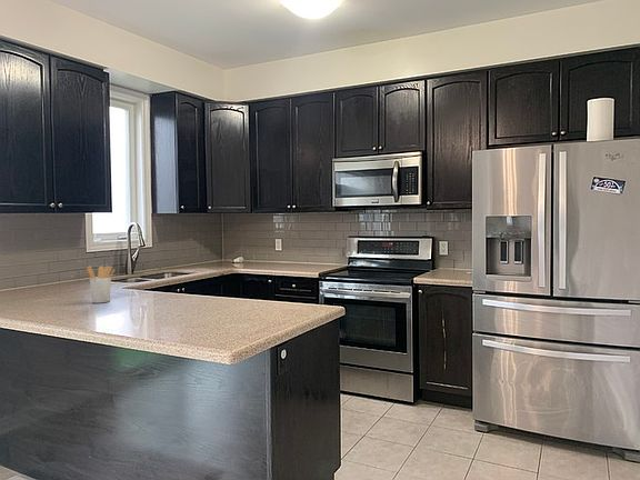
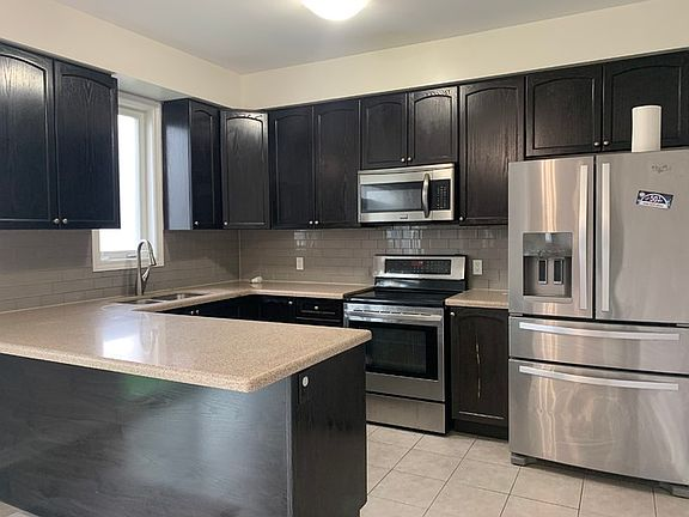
- utensil holder [86,264,116,304]
